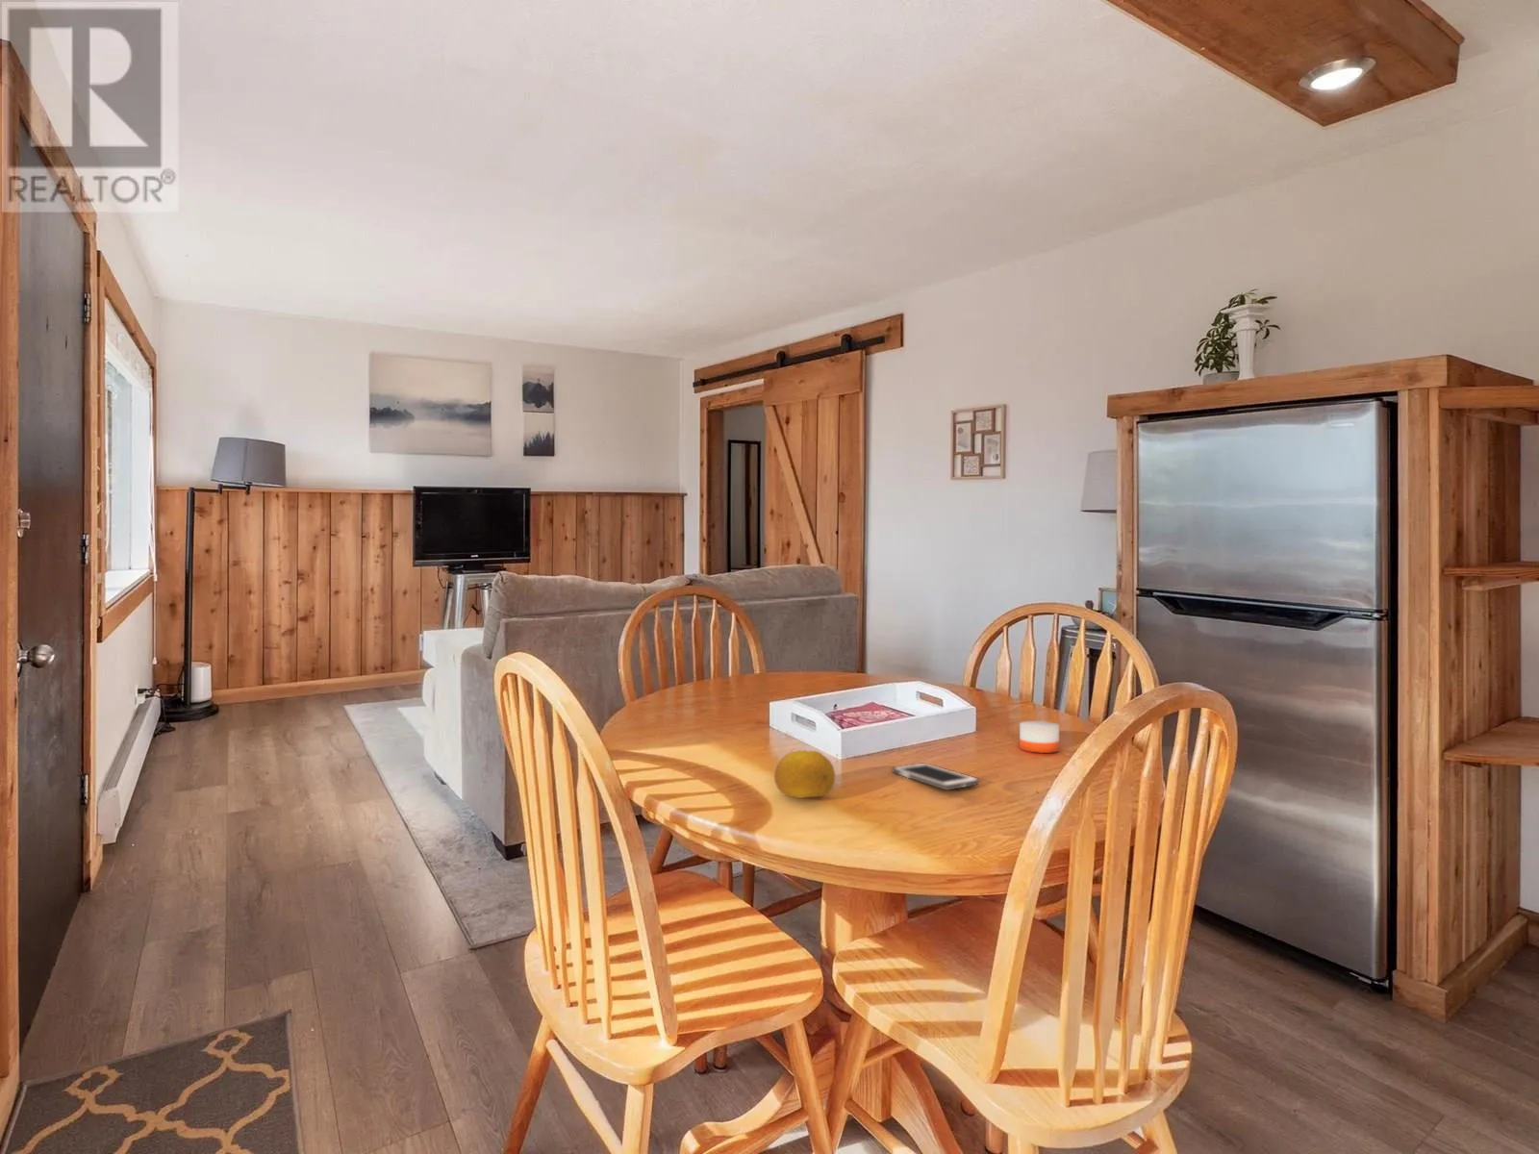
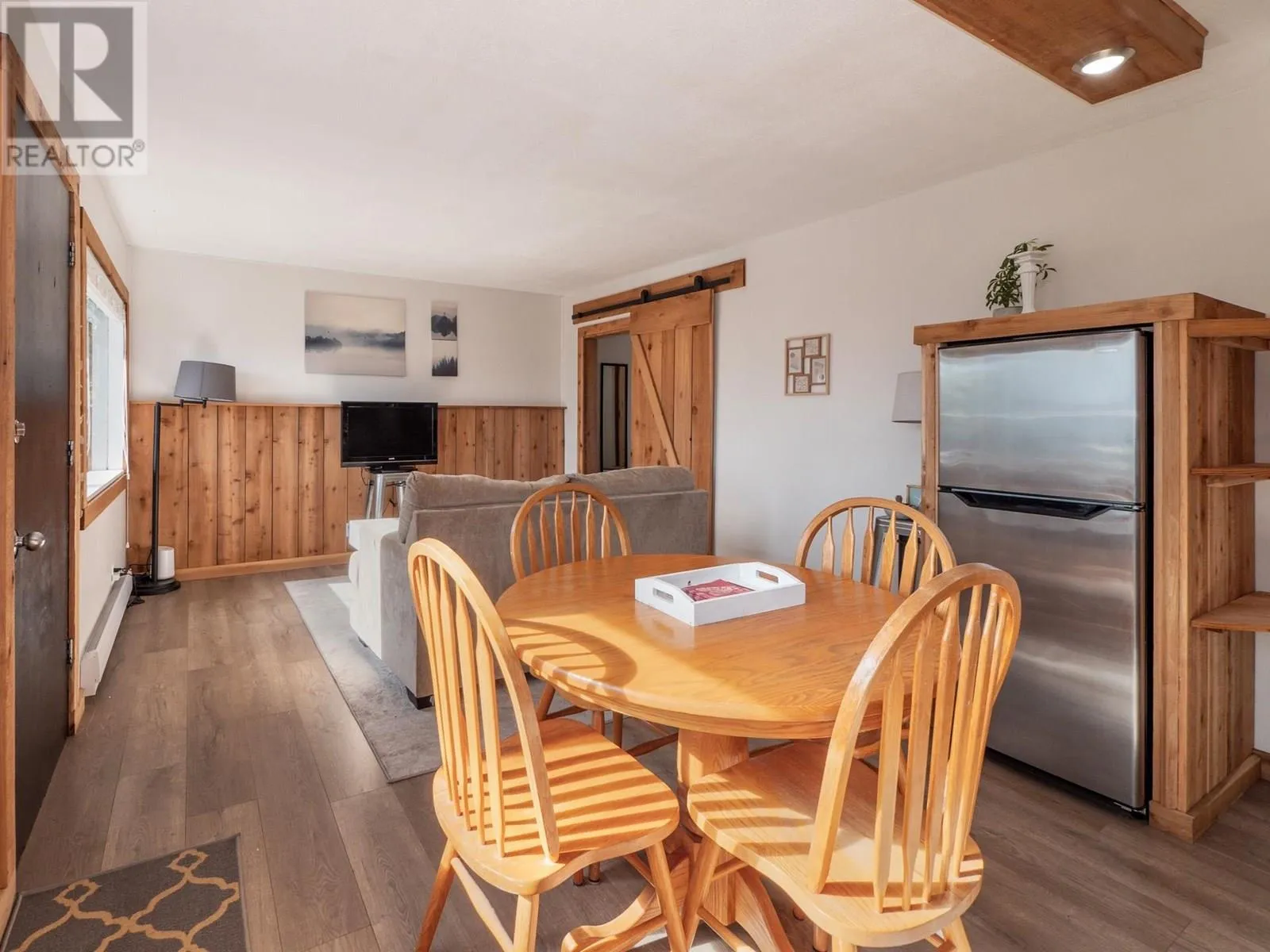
- cell phone [892,762,980,790]
- candle [1019,713,1060,754]
- fruit [773,749,836,799]
